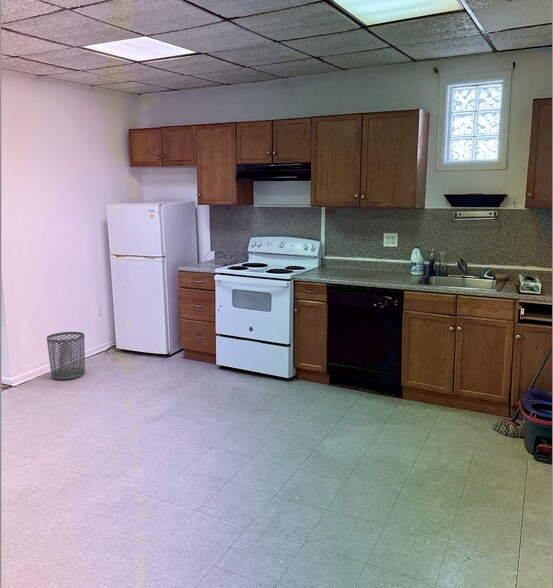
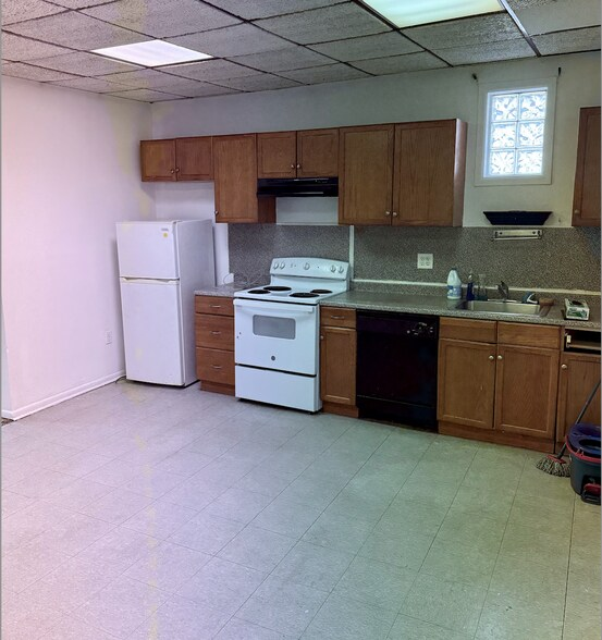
- waste bin [46,331,86,380]
